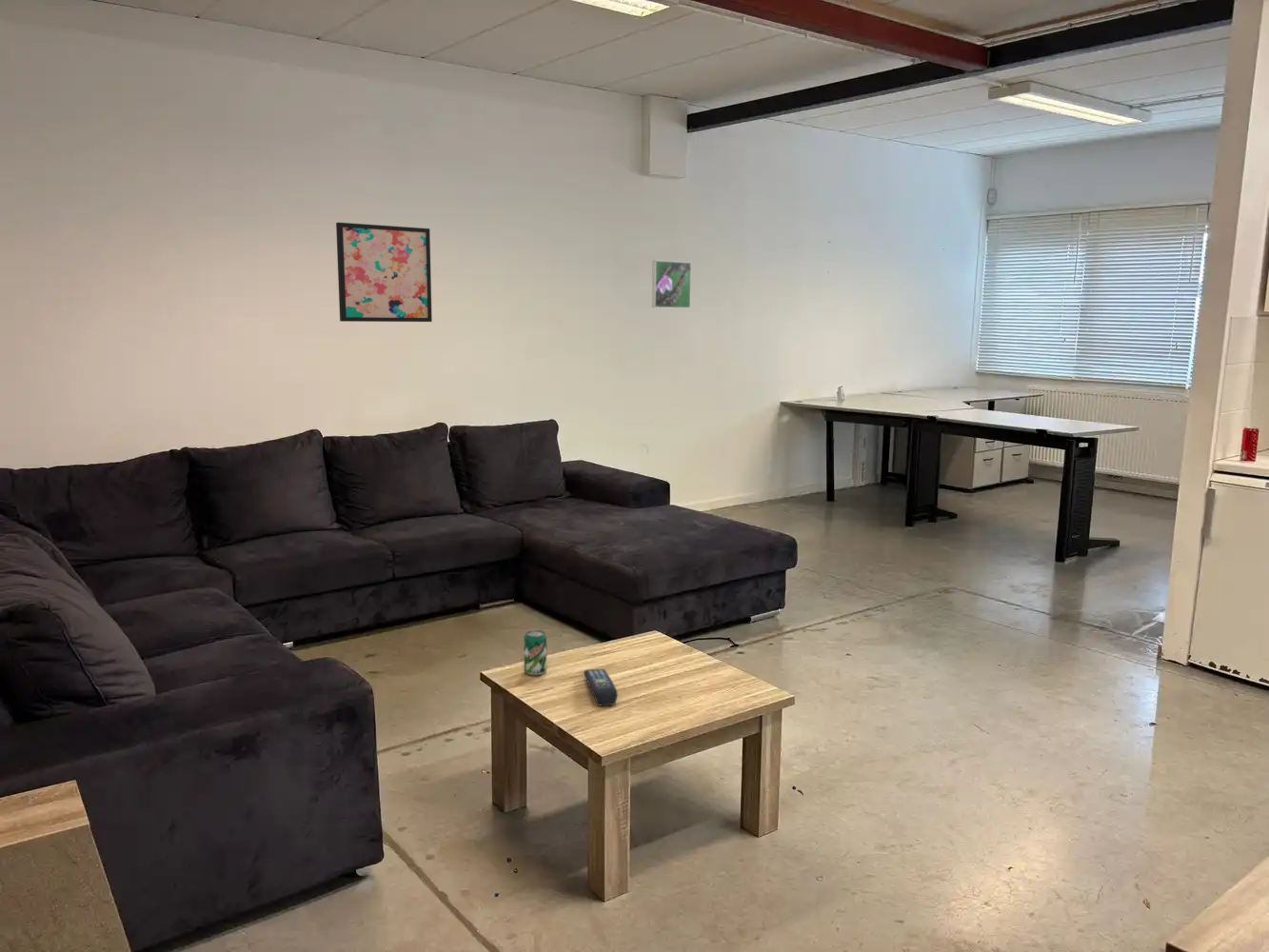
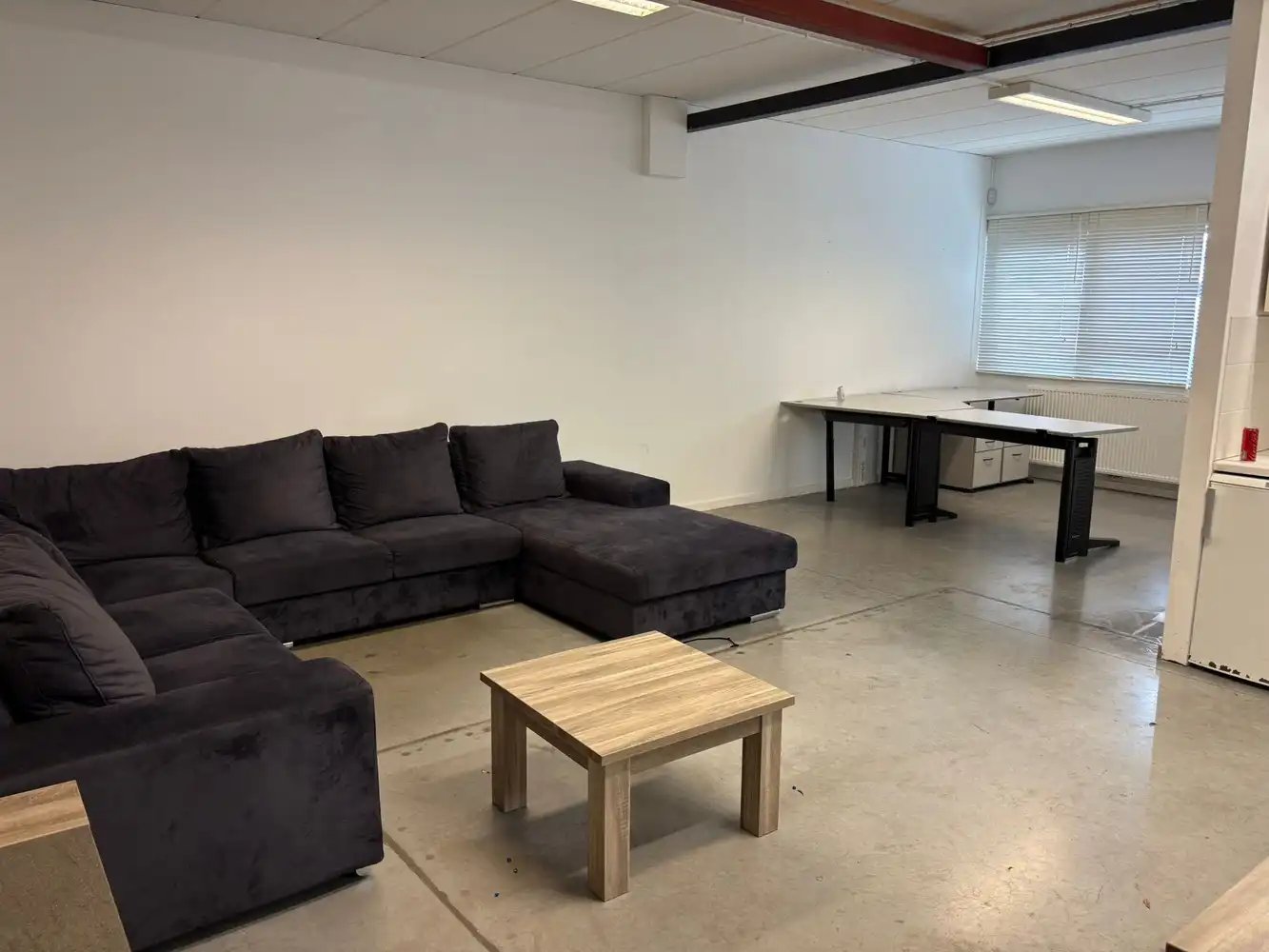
- beverage can [523,629,547,676]
- remote control [583,668,618,706]
- wall art [335,222,433,323]
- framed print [651,259,692,309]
